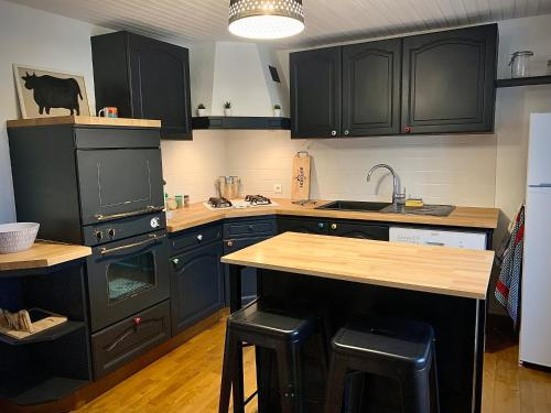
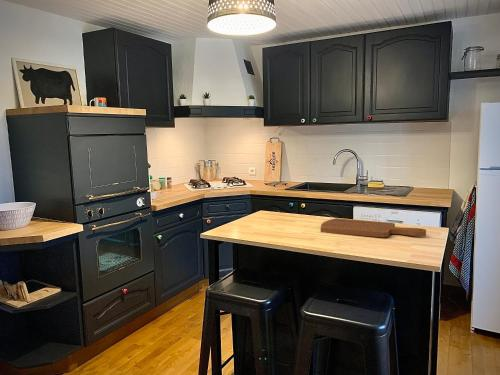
+ cutting board [320,217,427,238]
